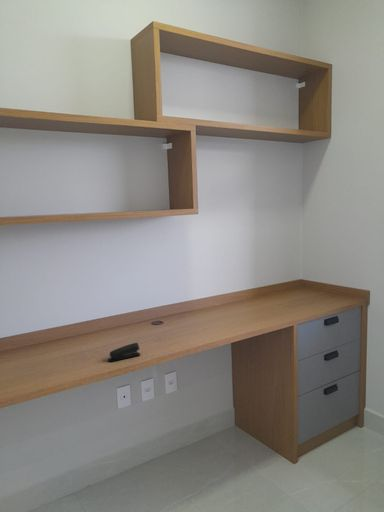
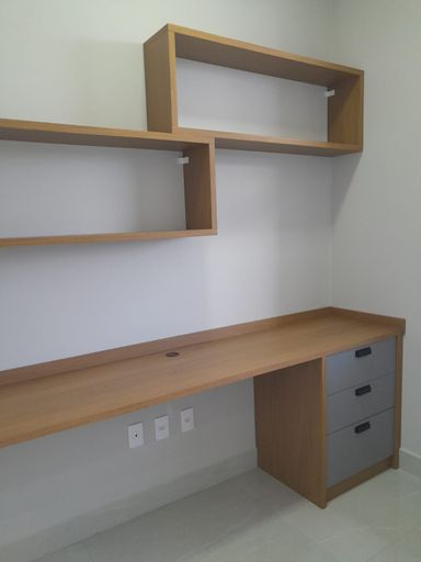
- stapler [107,342,141,362]
